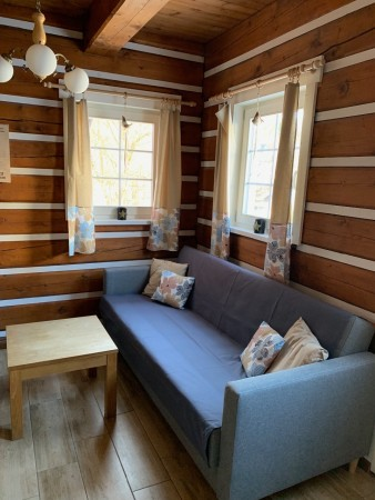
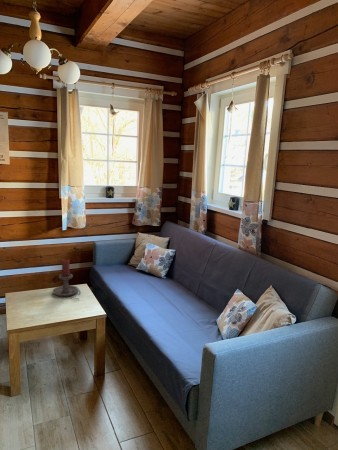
+ candle holder [52,259,82,297]
